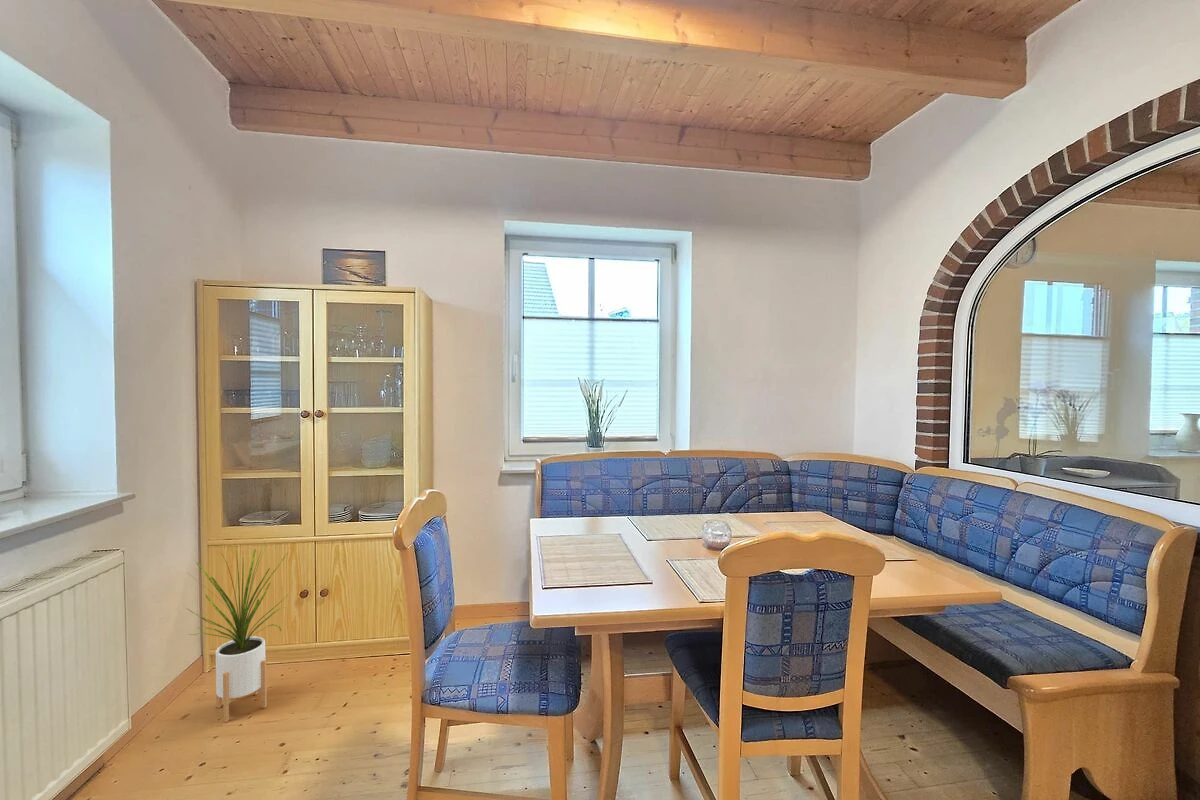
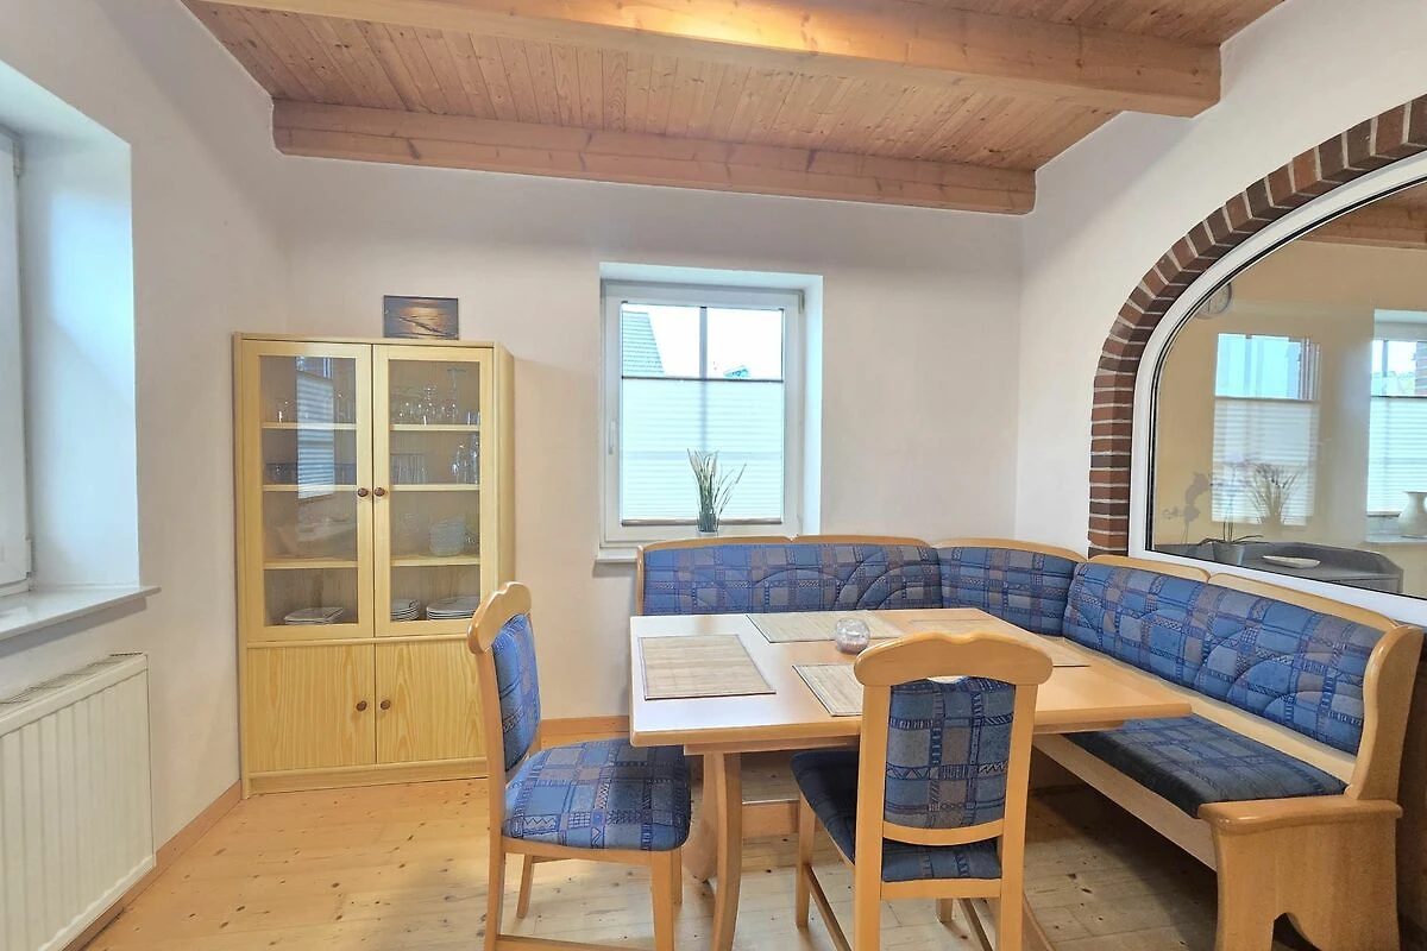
- house plant [186,541,289,723]
